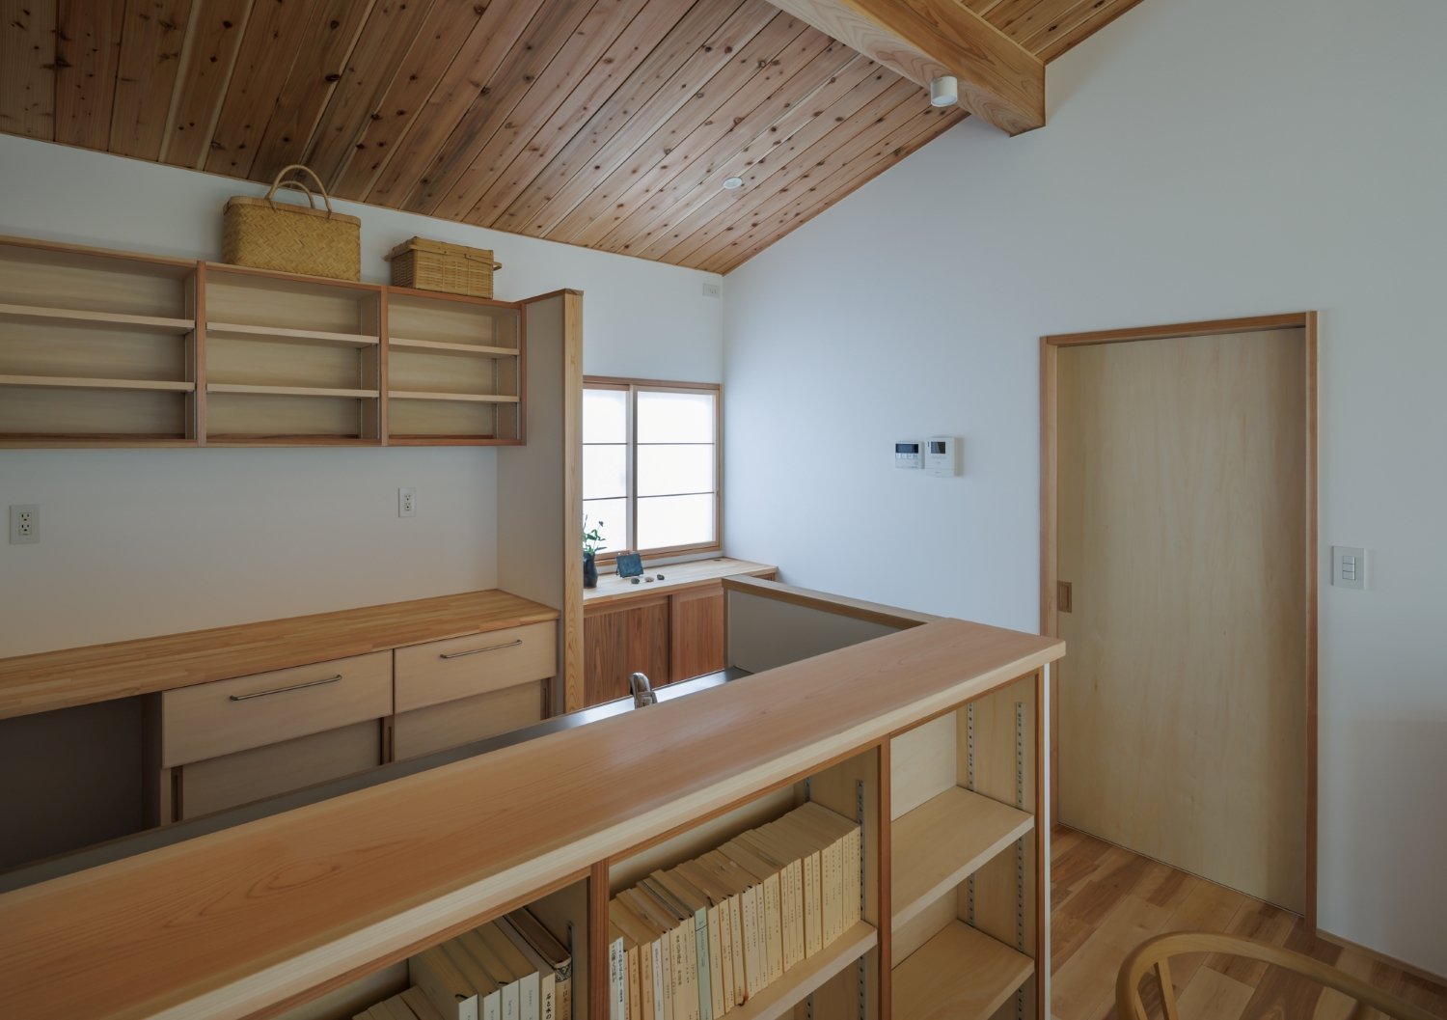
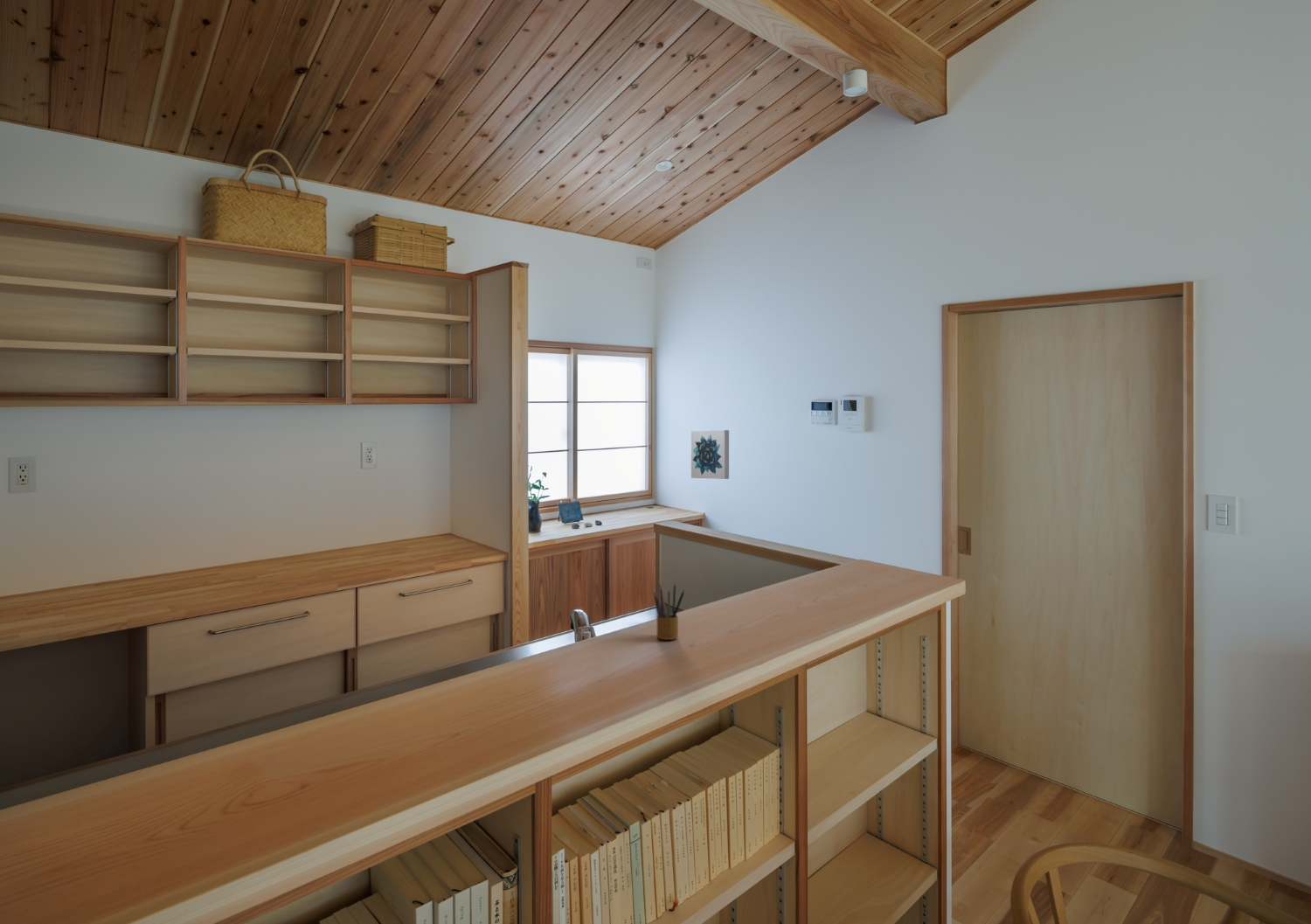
+ wall art [690,429,730,480]
+ pencil box [652,582,685,641]
